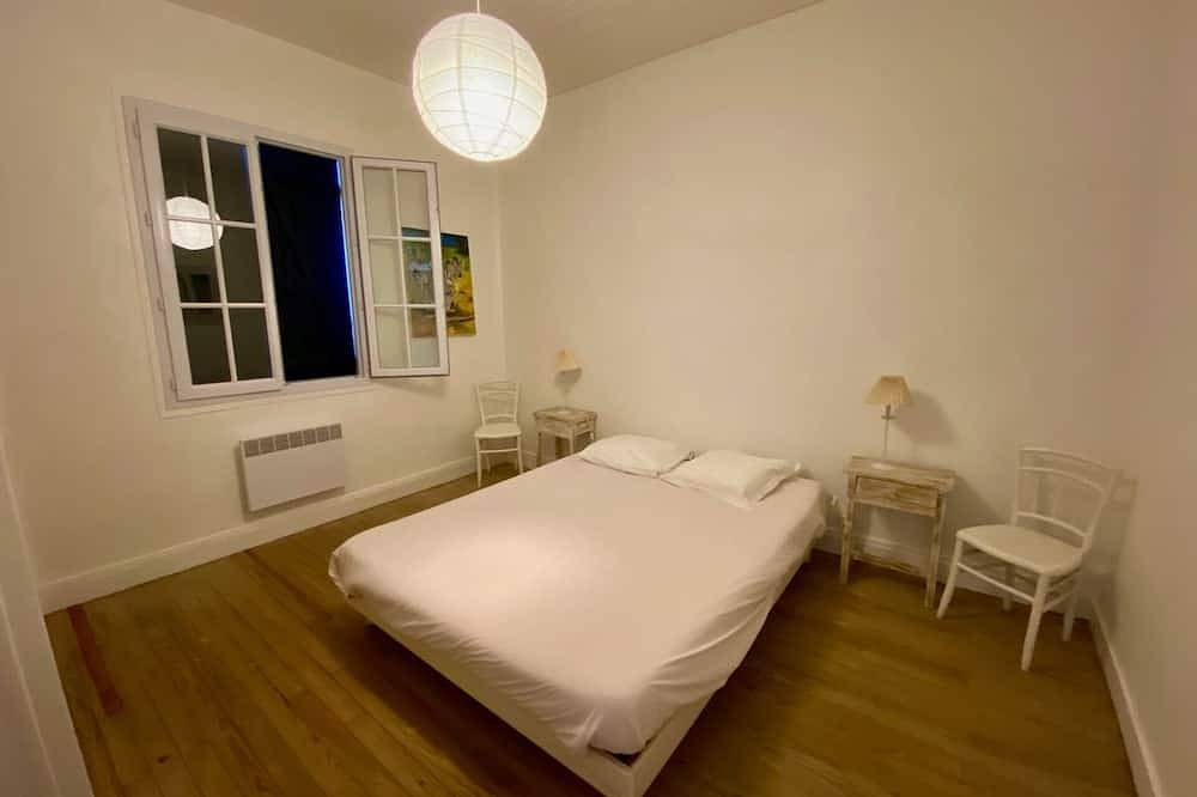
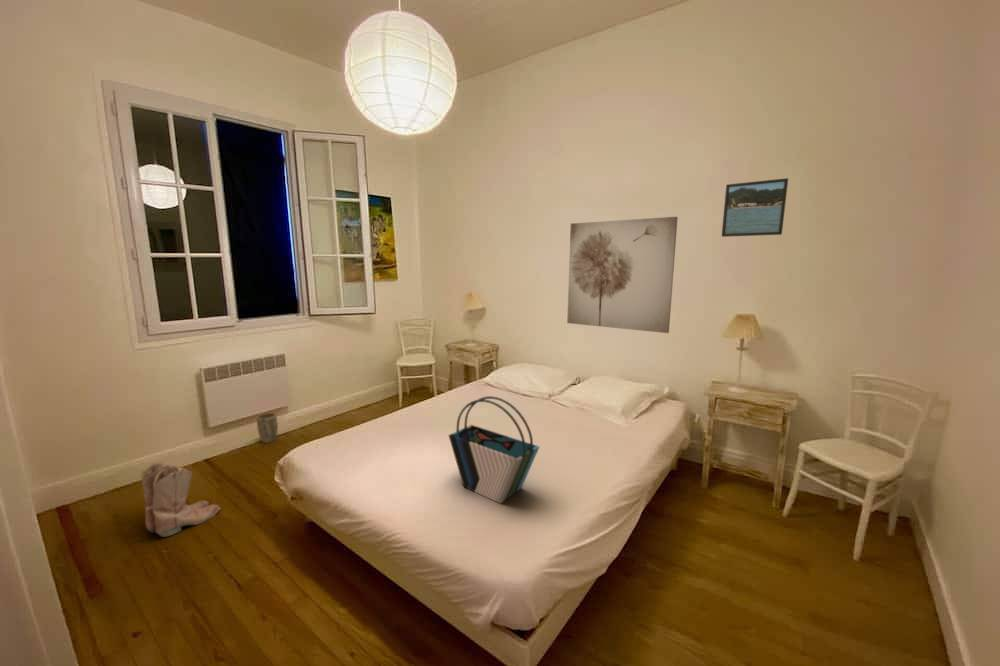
+ wall art [566,216,679,334]
+ plant pot [256,412,279,444]
+ tote bag [448,395,541,505]
+ boots [140,460,221,538]
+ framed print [721,177,789,238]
